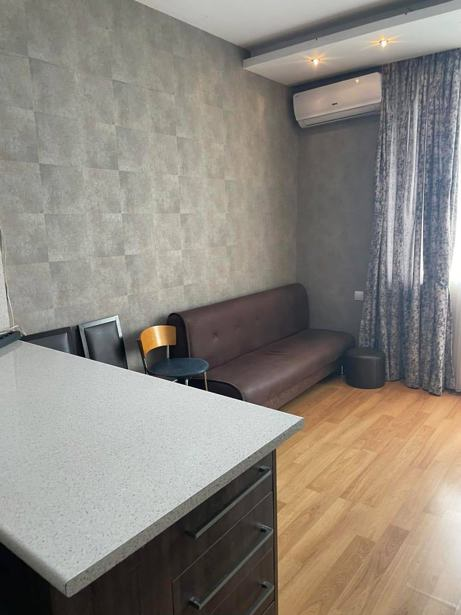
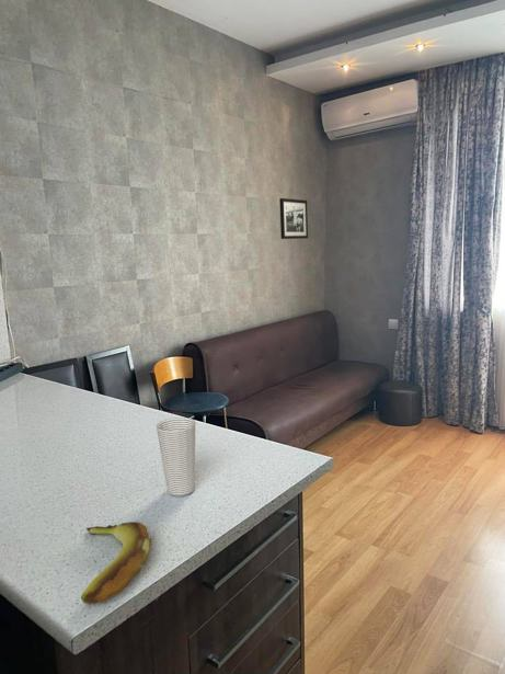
+ cup [156,416,196,498]
+ banana [80,521,152,605]
+ picture frame [278,197,309,240]
